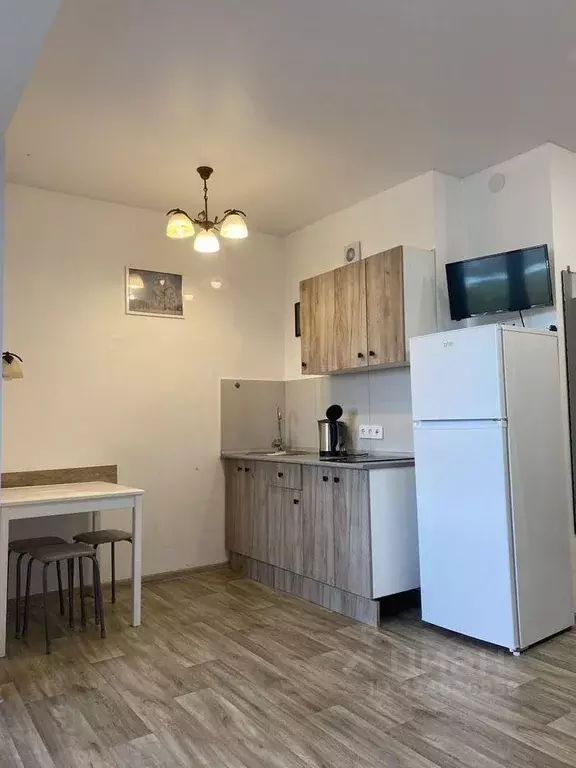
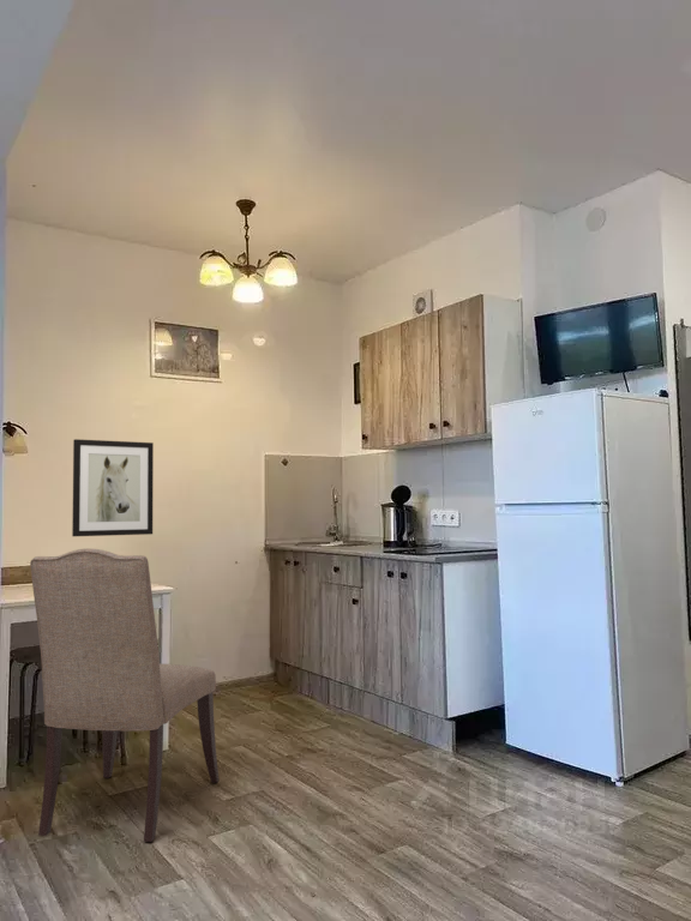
+ wall art [71,438,155,537]
+ chair [29,547,221,843]
